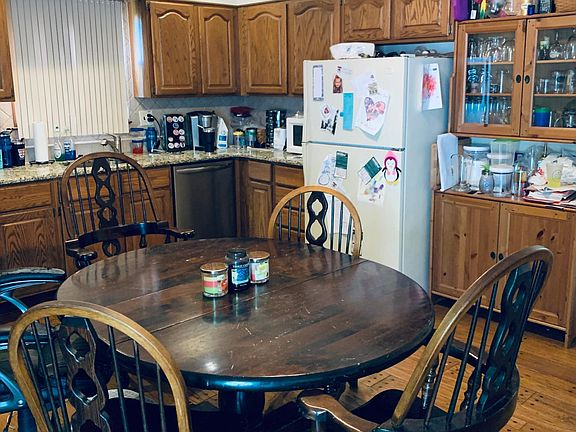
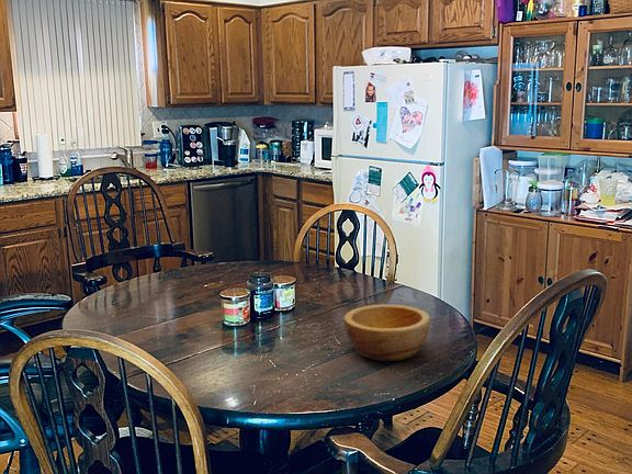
+ bowl [343,304,431,362]
